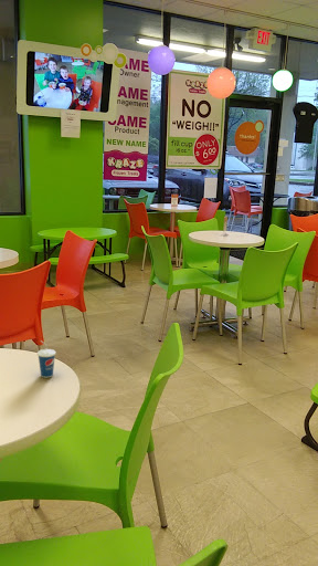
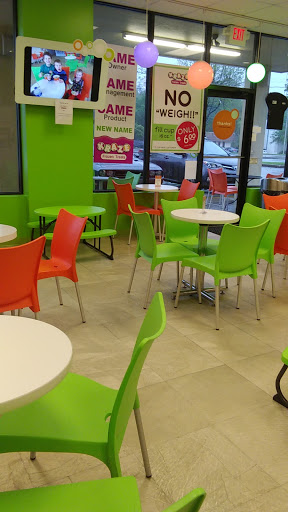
- cup [36,339,57,378]
